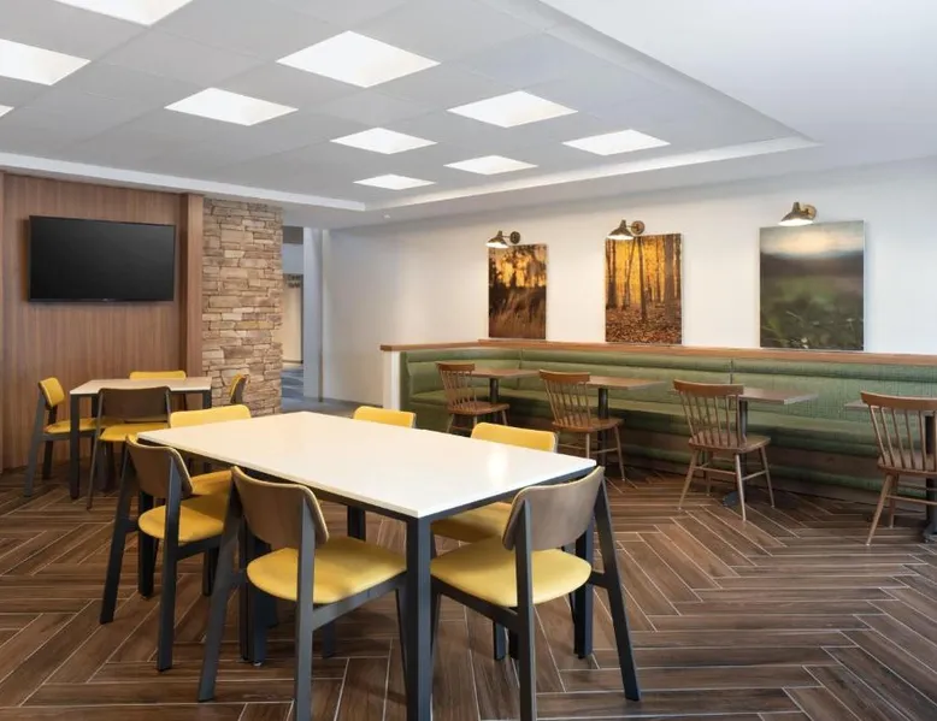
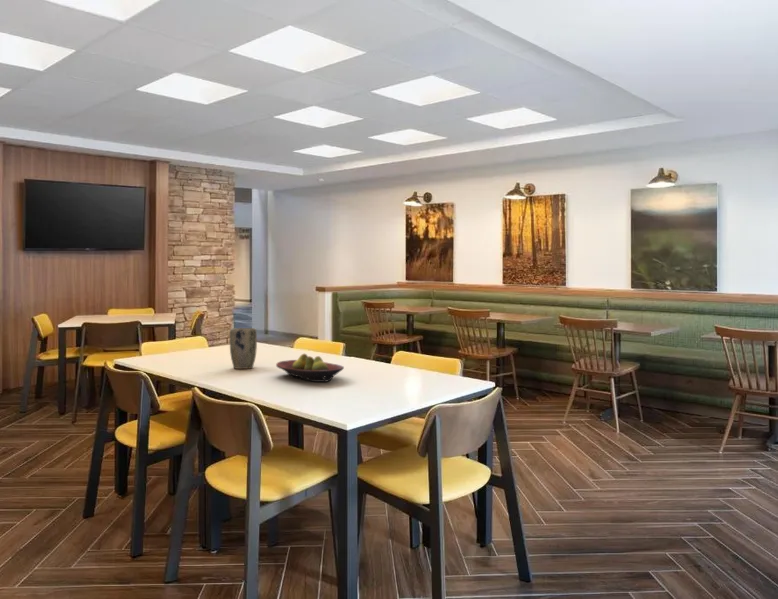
+ plant pot [229,327,258,370]
+ fruit bowl [275,353,345,383]
